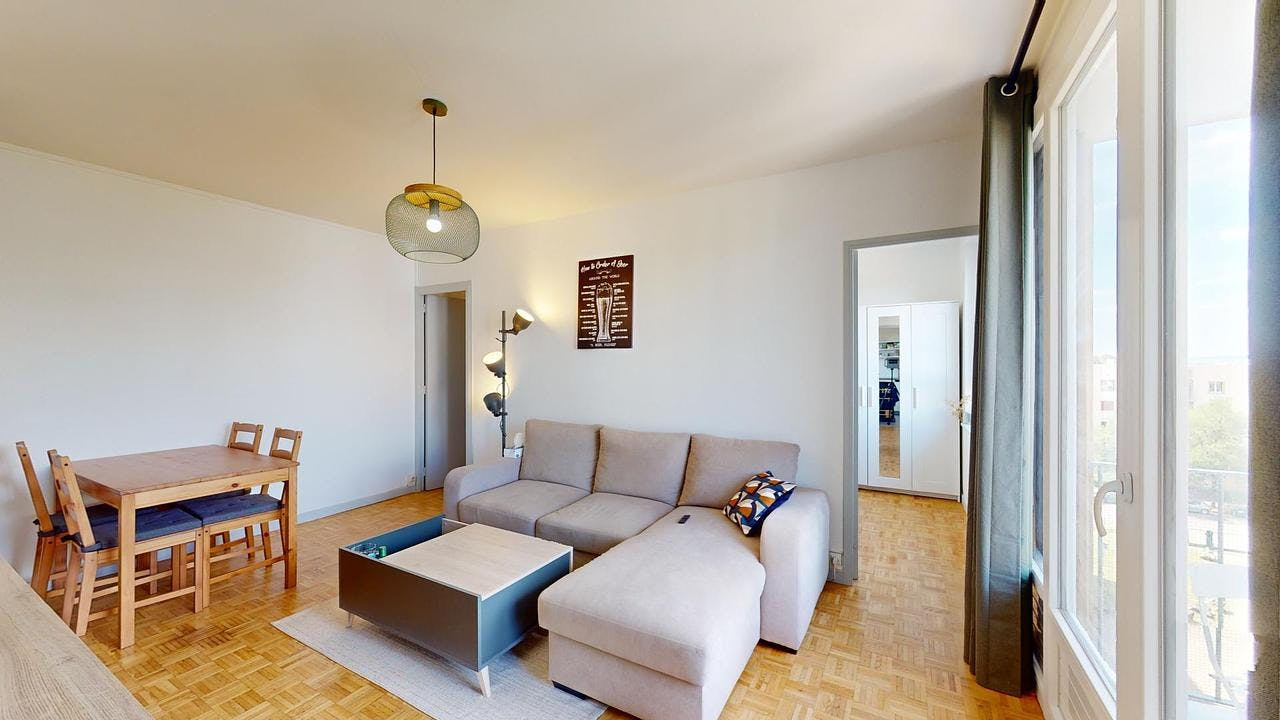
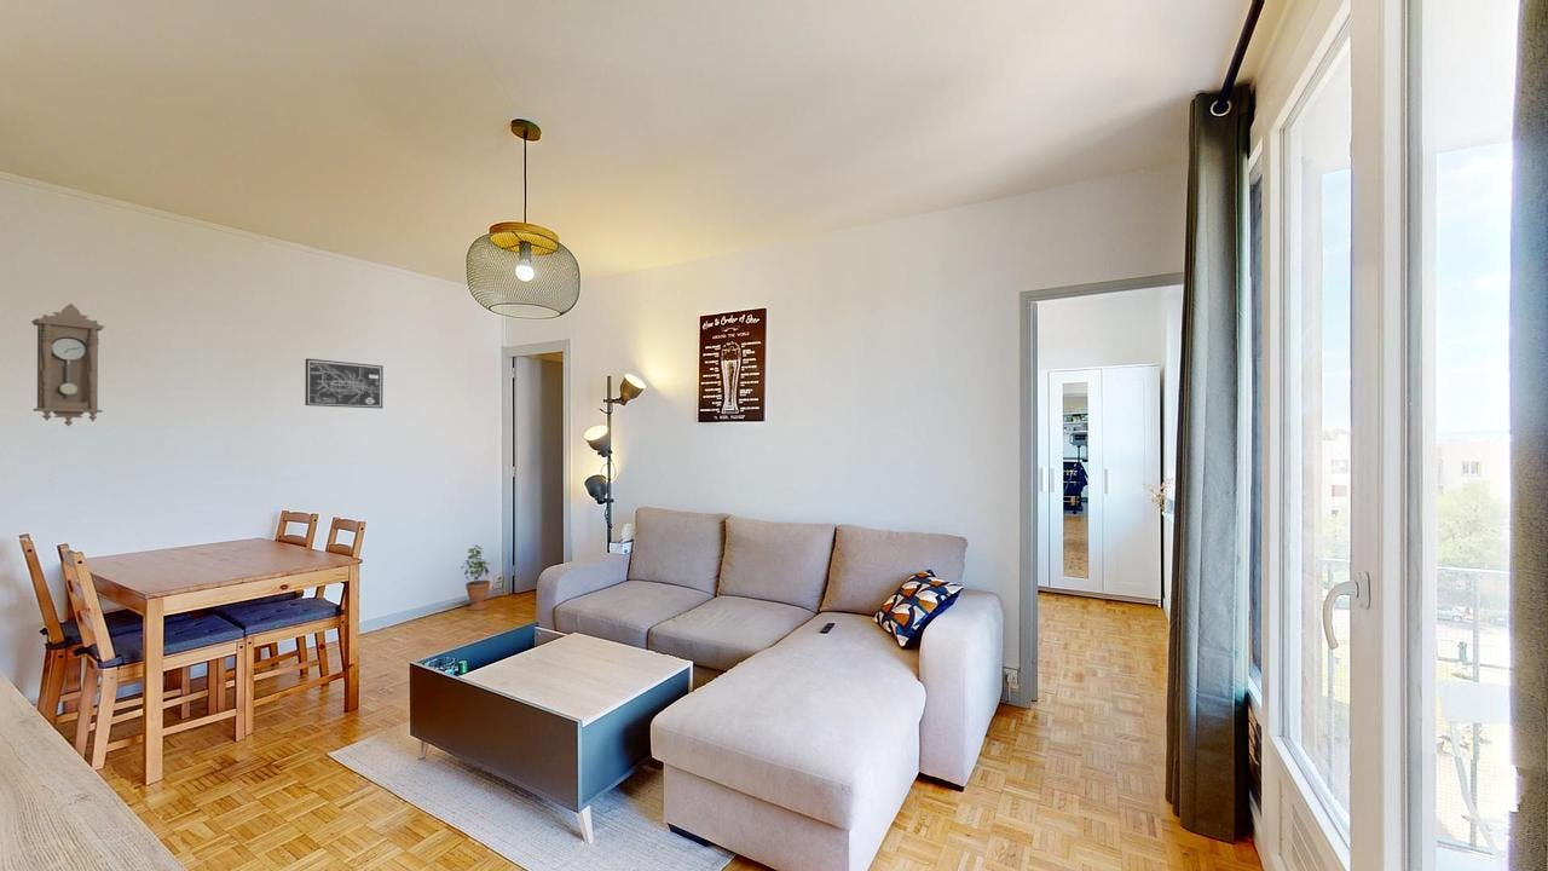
+ wall art [304,357,385,409]
+ potted plant [461,543,491,612]
+ pendulum clock [31,302,105,427]
